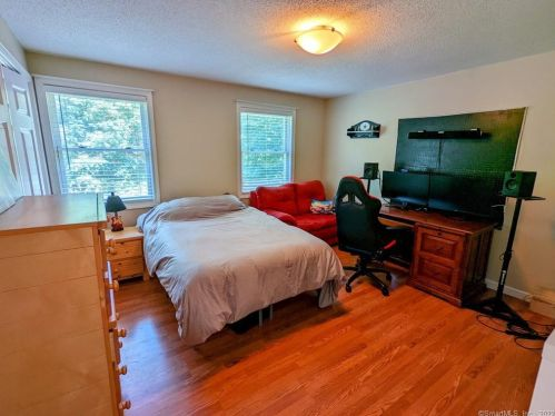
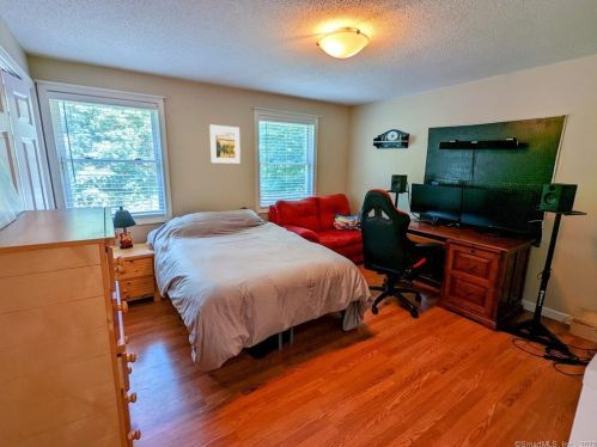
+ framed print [208,123,242,165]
